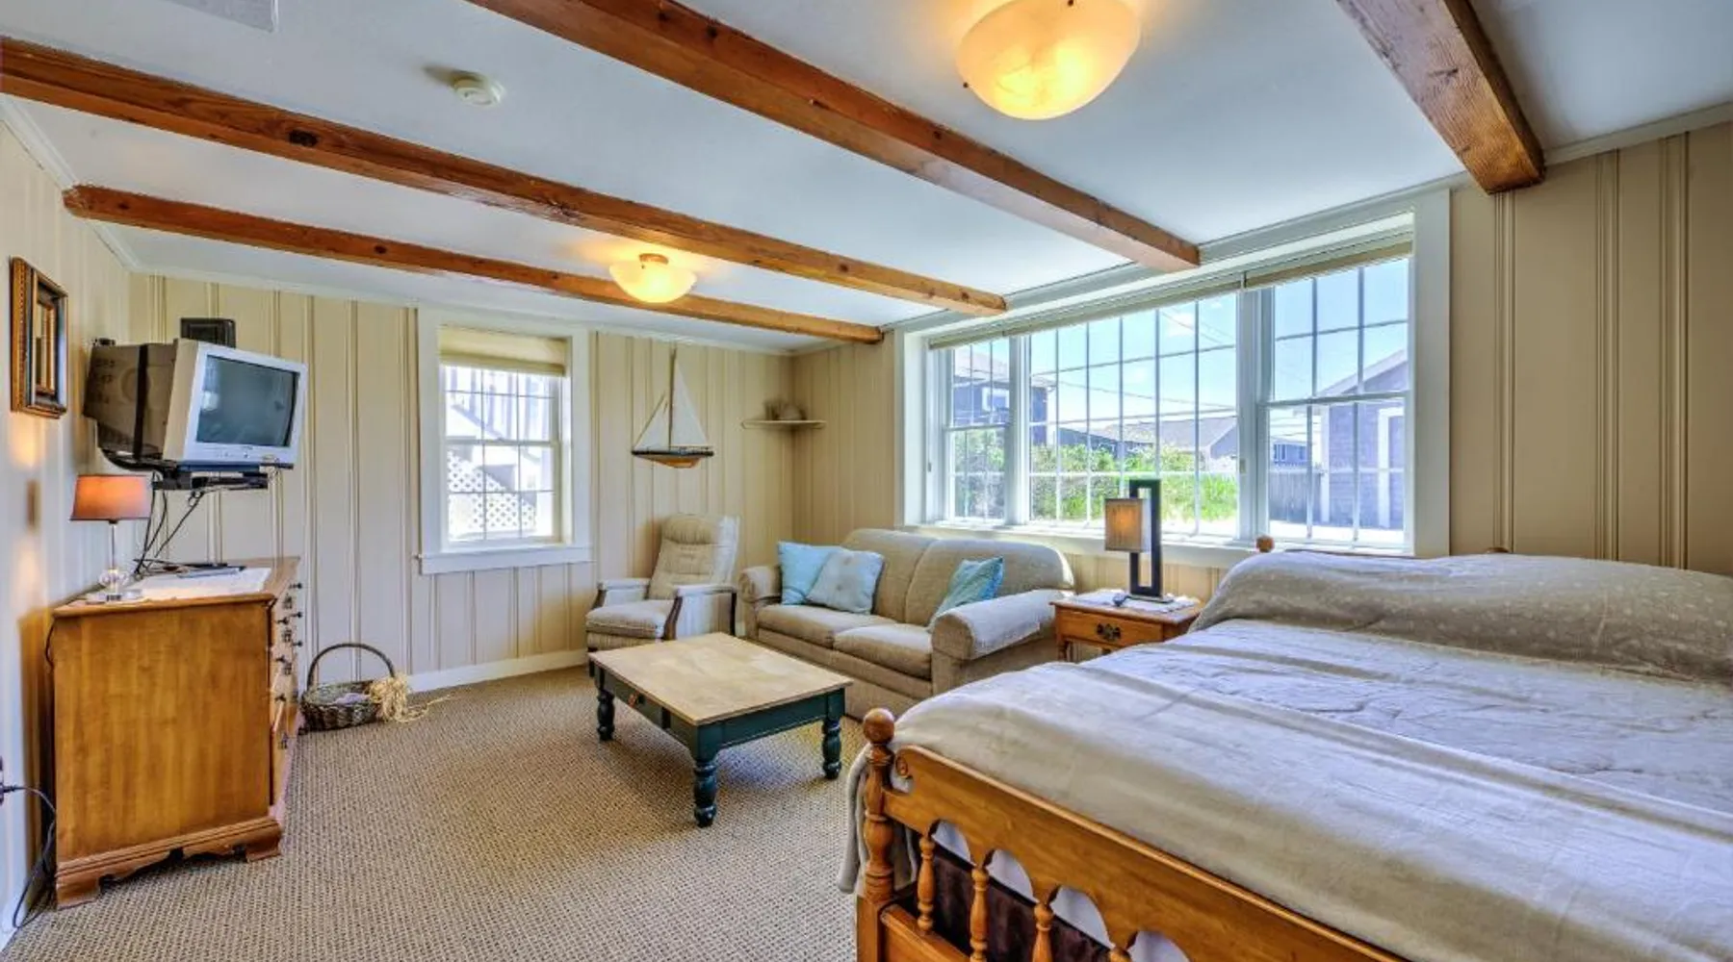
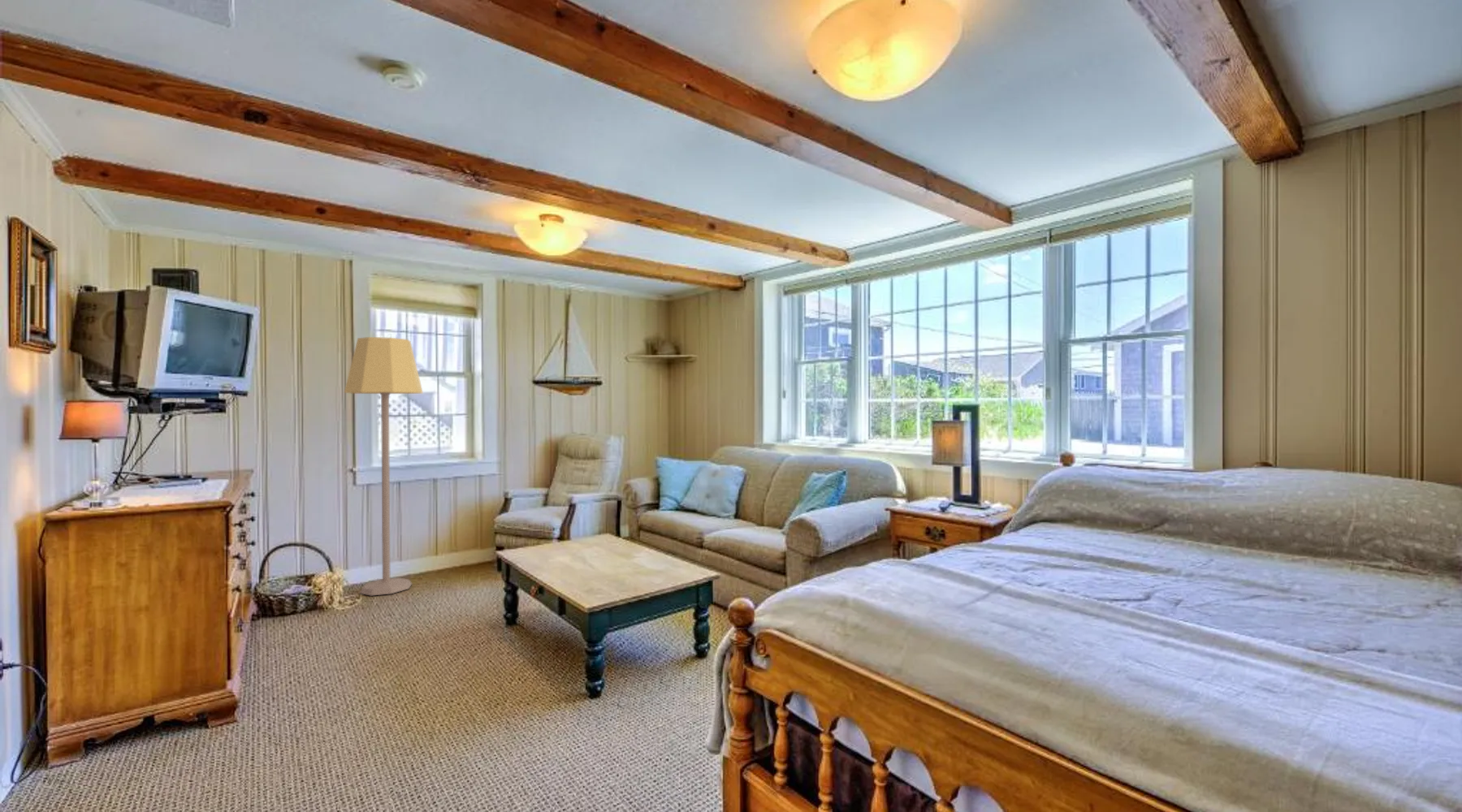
+ lamp [344,336,424,596]
